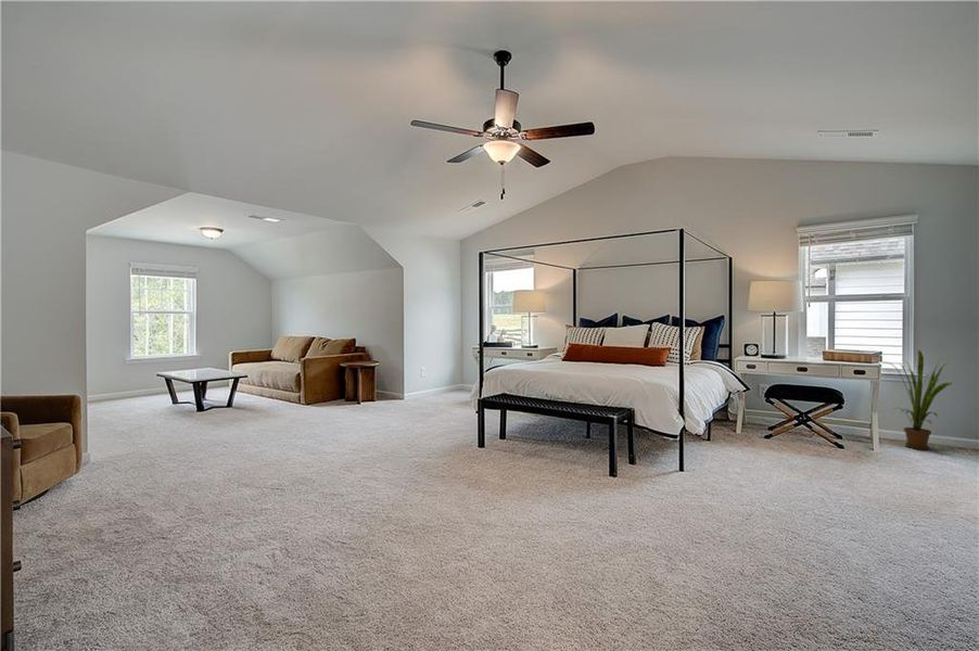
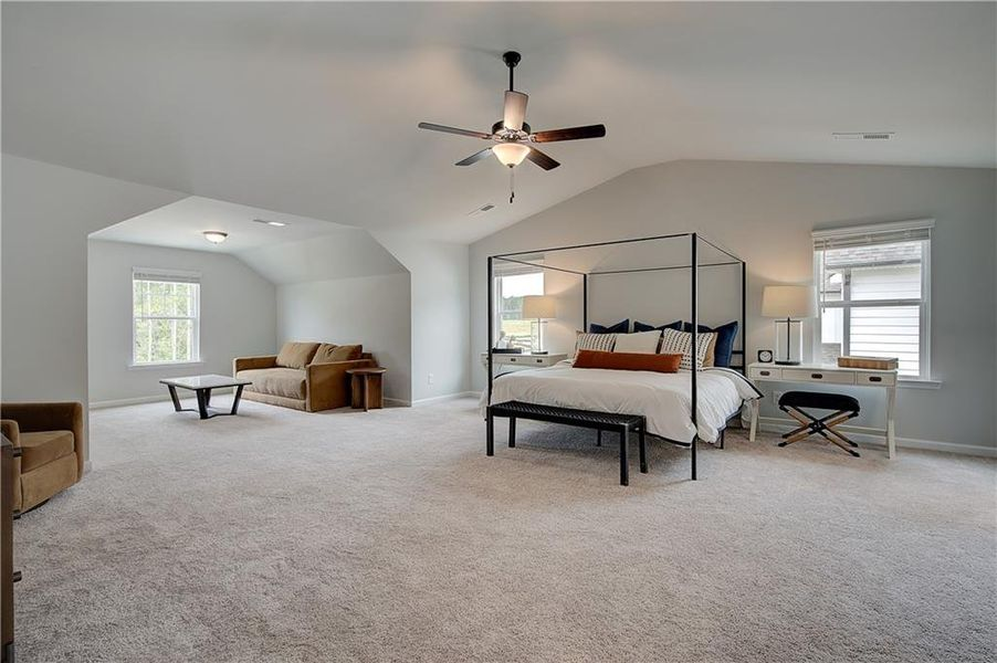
- house plant [881,349,954,450]
